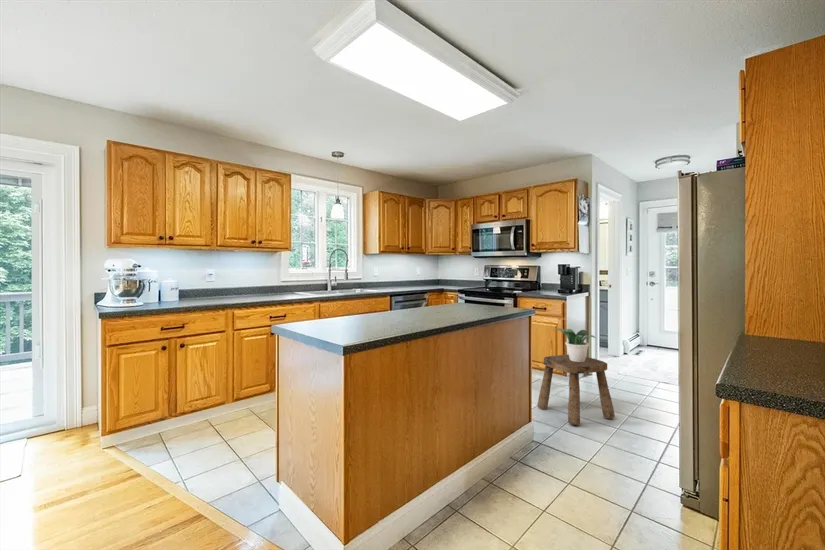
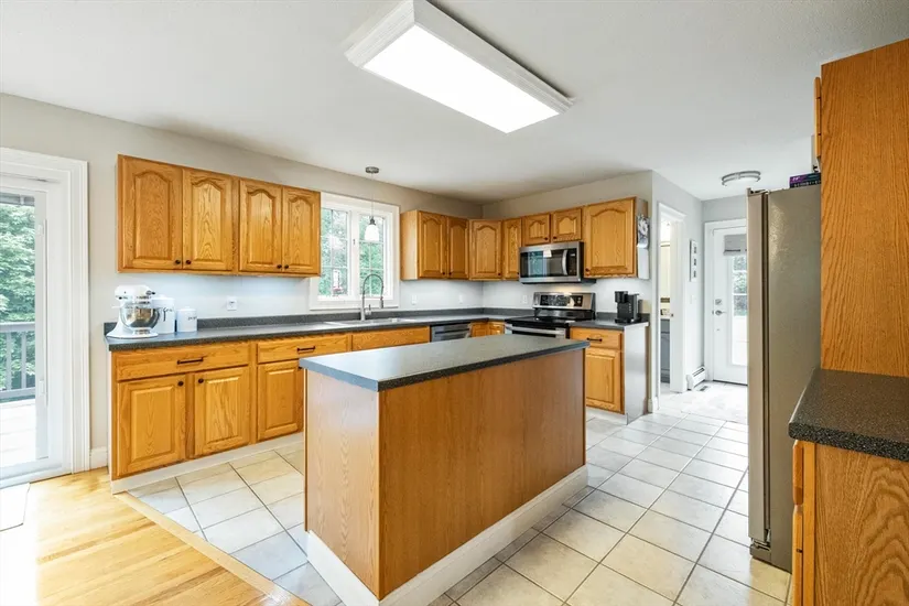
- potted plant [553,327,597,362]
- stool [536,354,616,426]
